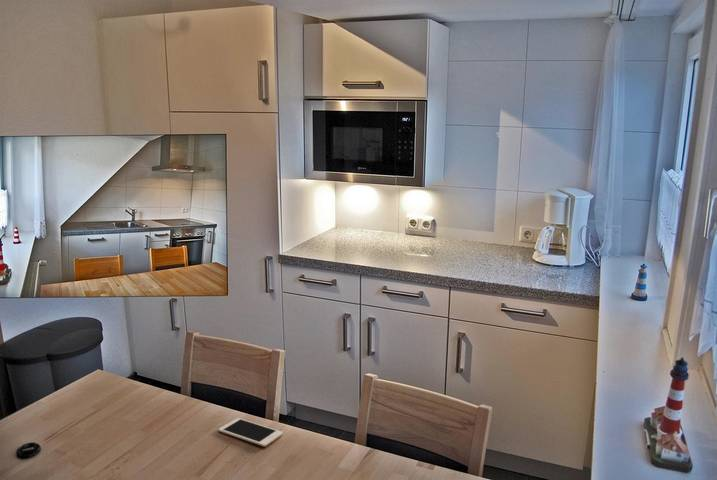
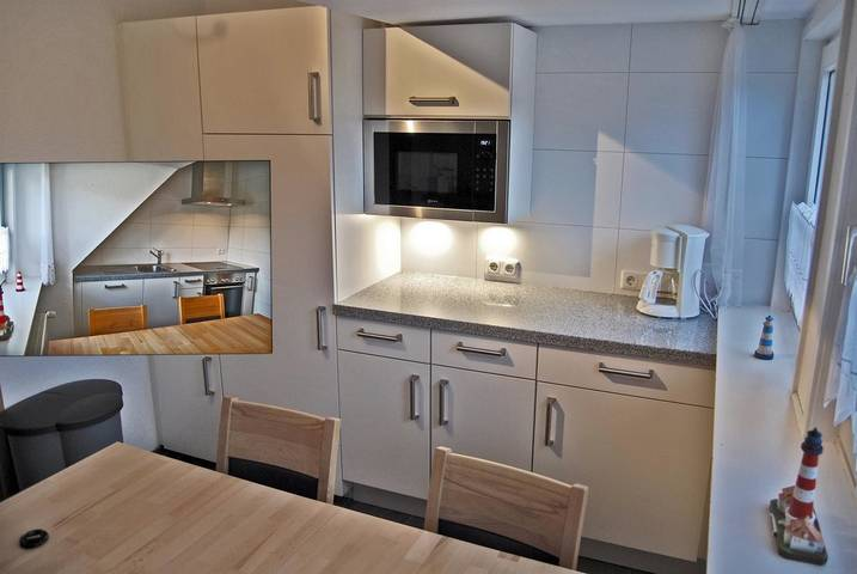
- cell phone [218,417,284,447]
